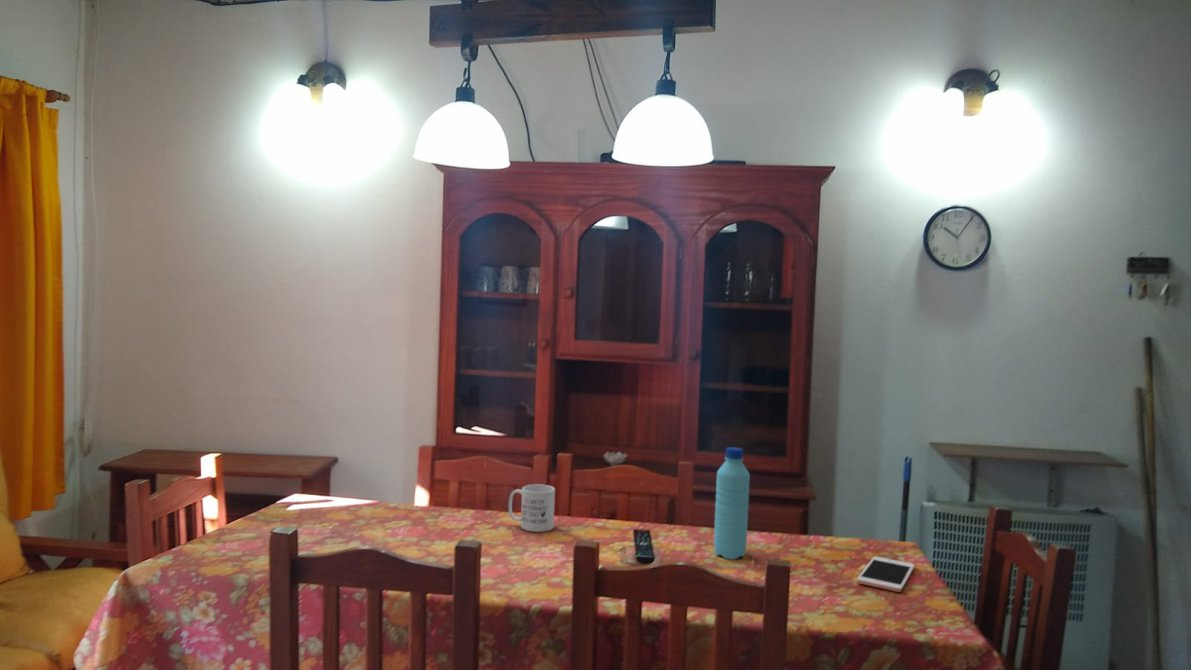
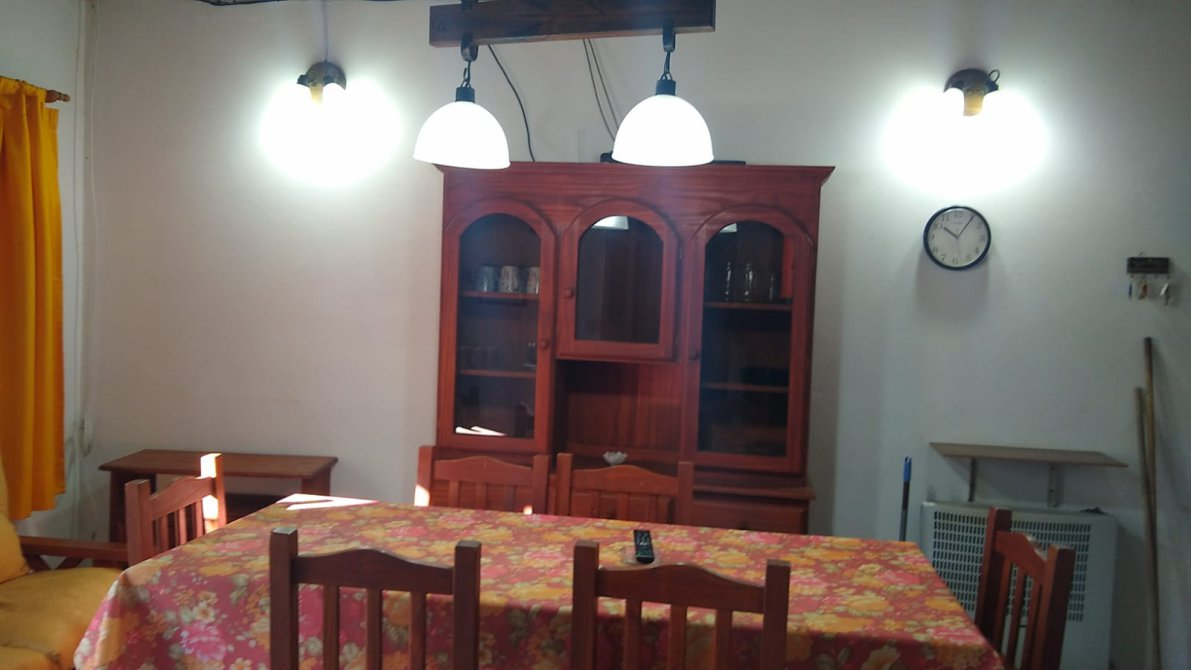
- cell phone [856,556,916,593]
- water bottle [713,446,751,560]
- mug [508,483,556,533]
